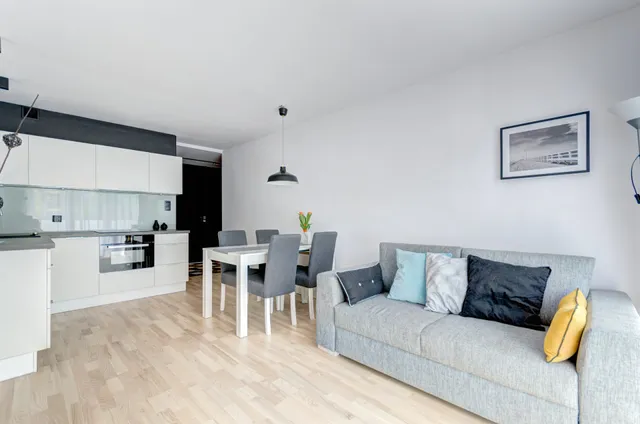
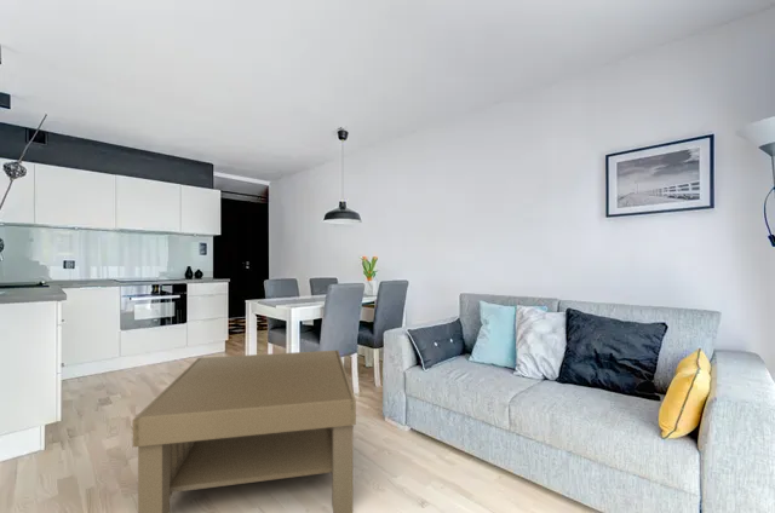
+ coffee table [132,350,357,513]
